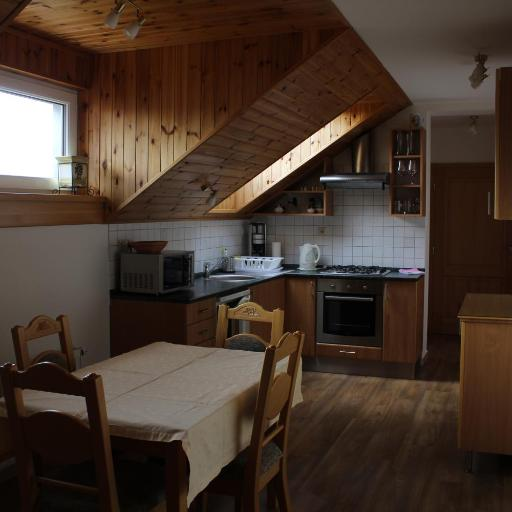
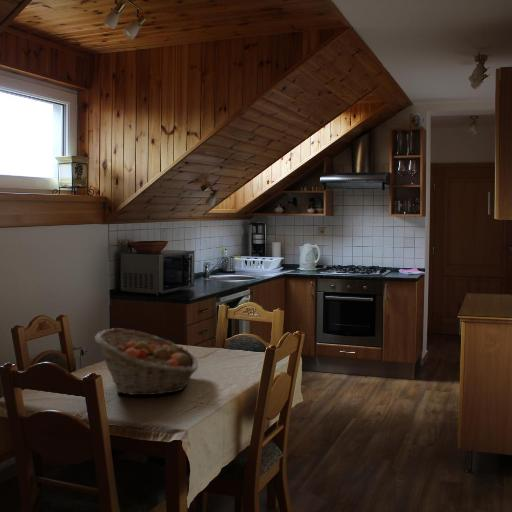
+ fruit basket [94,327,199,396]
